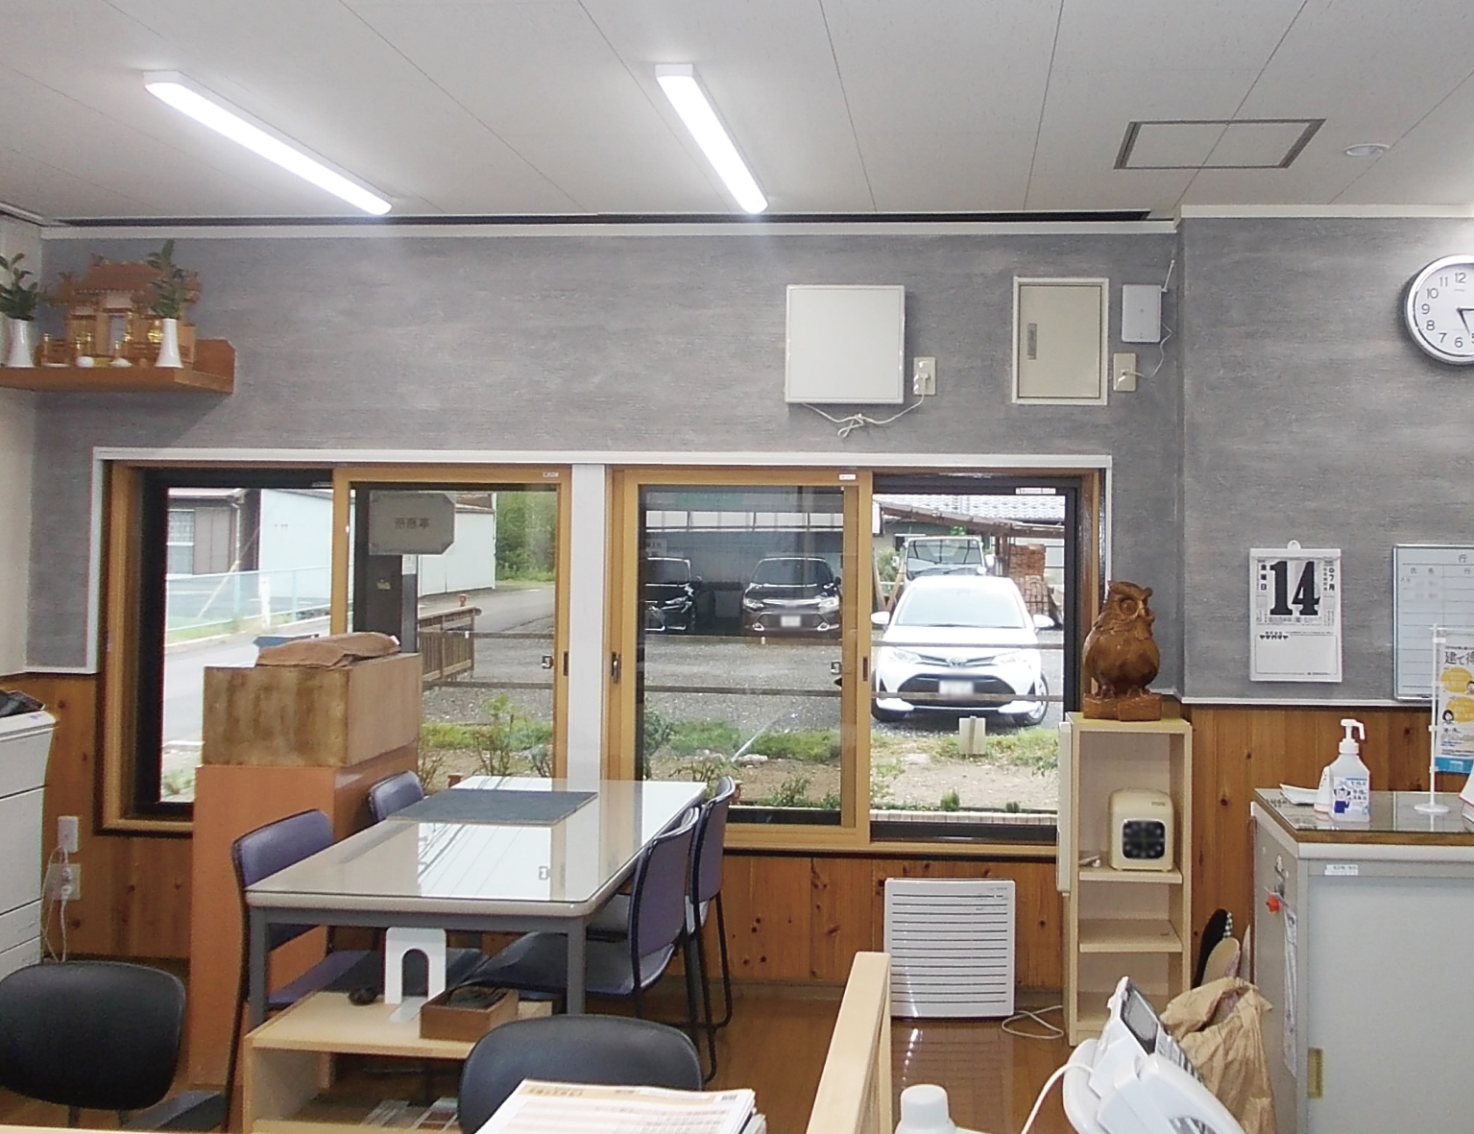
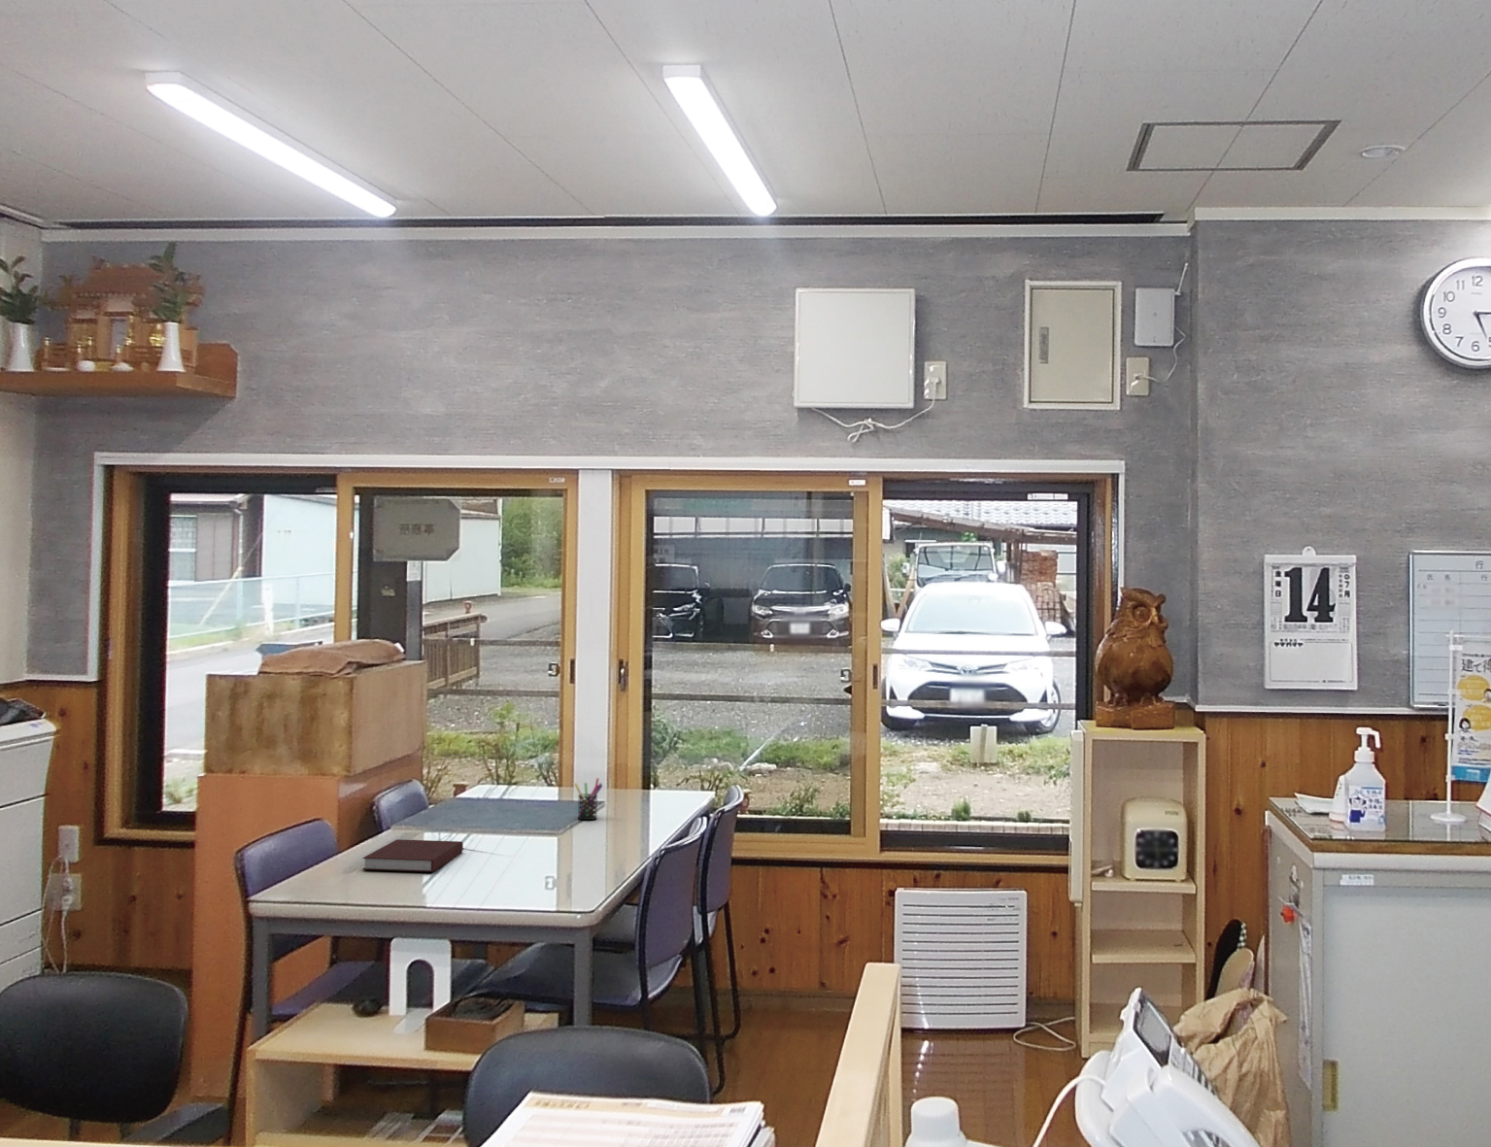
+ notebook [361,839,465,874]
+ pen holder [573,777,603,820]
